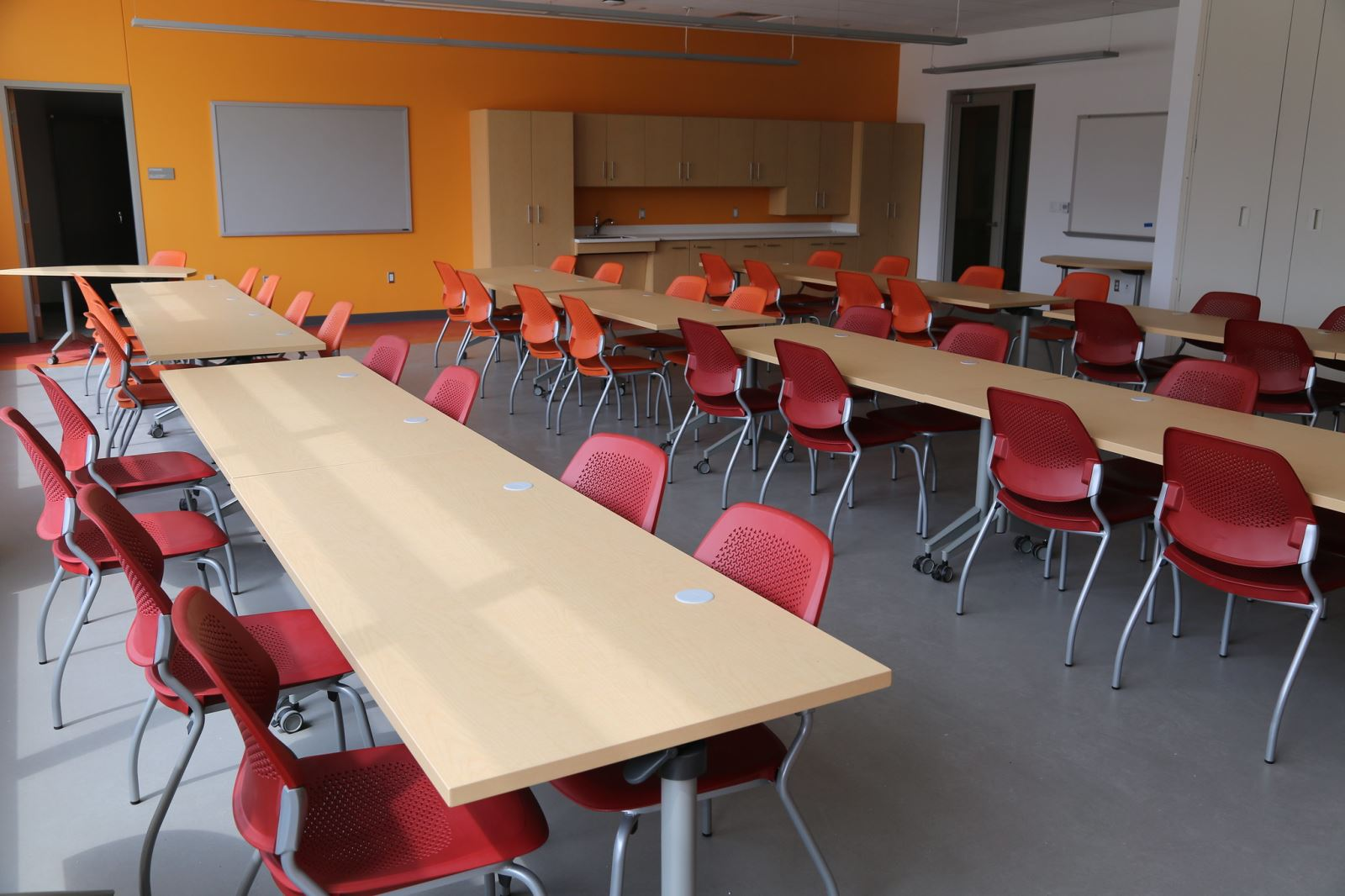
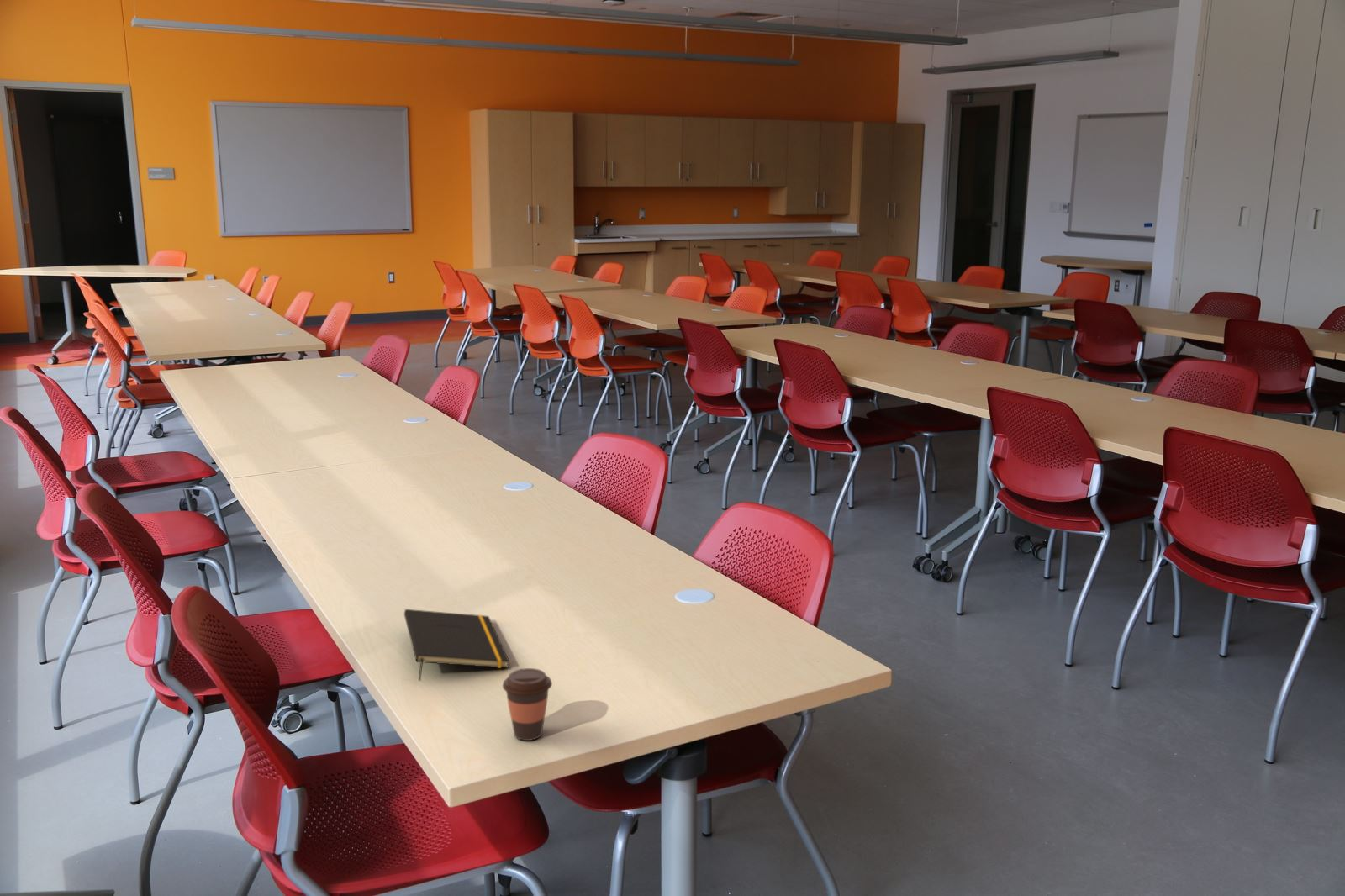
+ notepad [403,609,510,682]
+ coffee cup [502,667,553,741]
